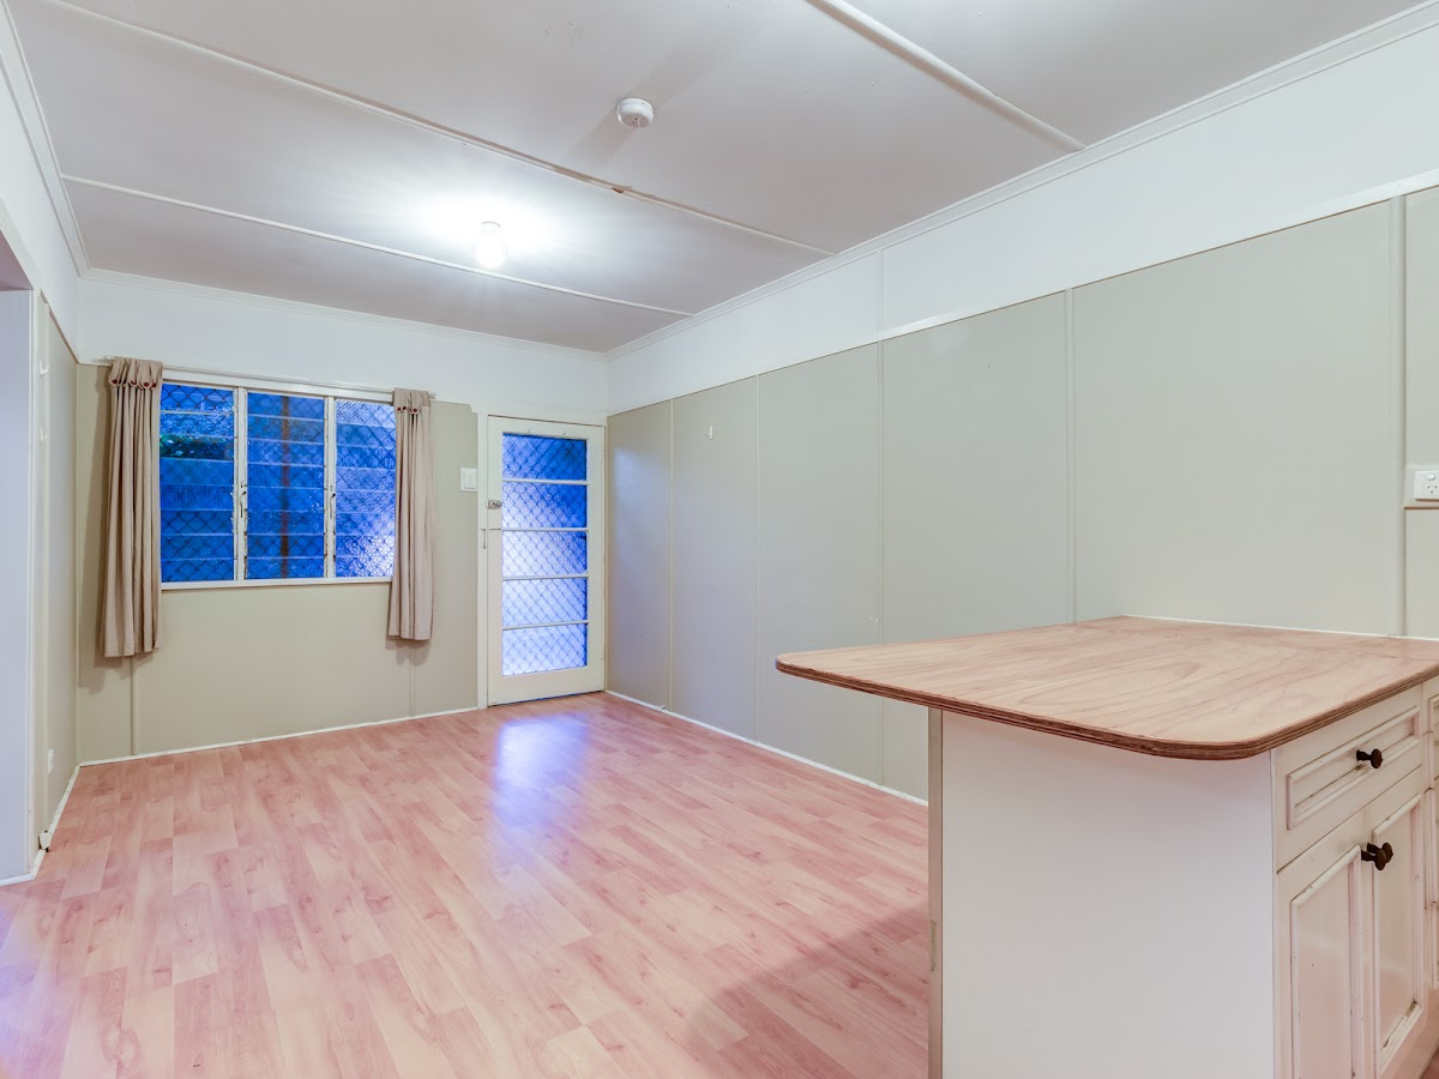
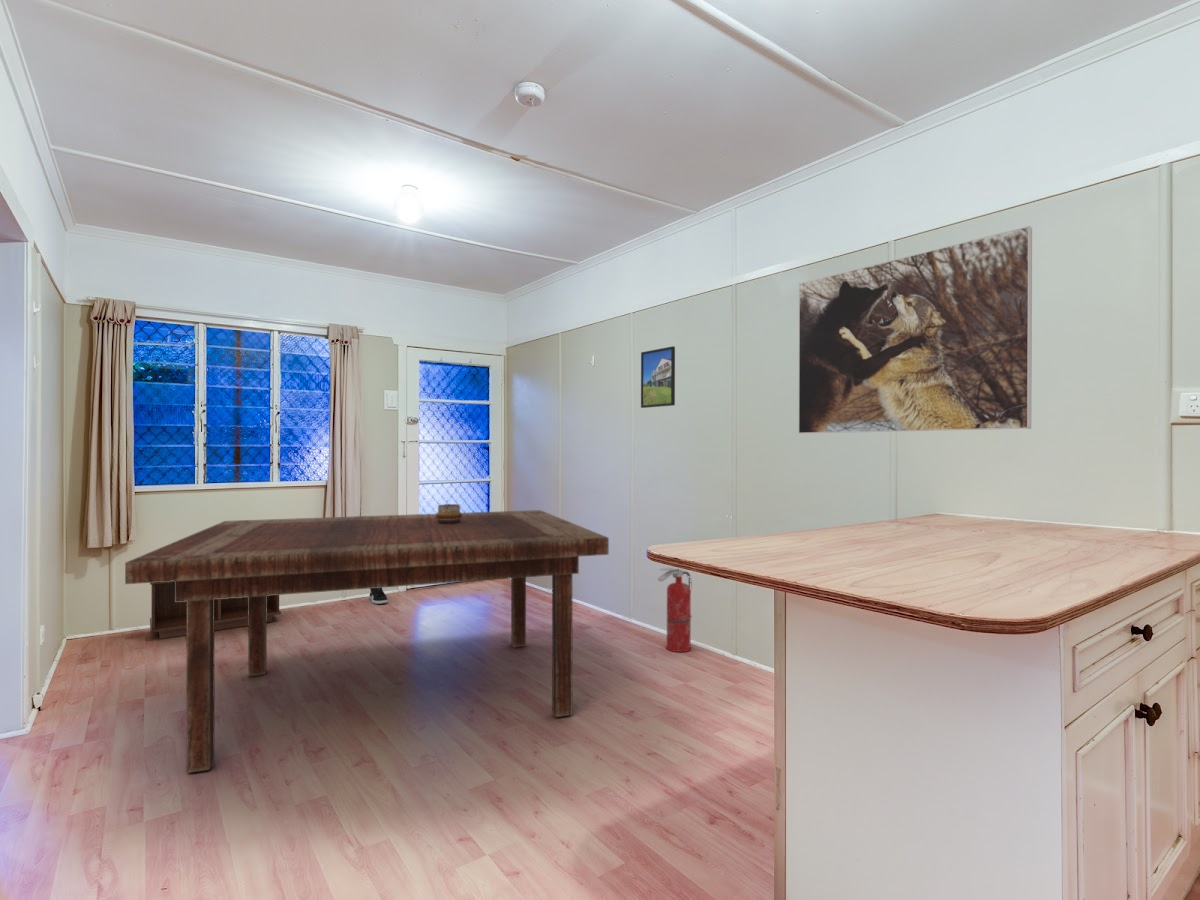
+ sneaker [368,588,388,605]
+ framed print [797,225,1033,435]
+ bench [149,581,282,640]
+ fire extinguisher [657,566,693,653]
+ decorative bowl [435,503,463,523]
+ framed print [640,345,676,409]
+ dining table [124,509,610,774]
